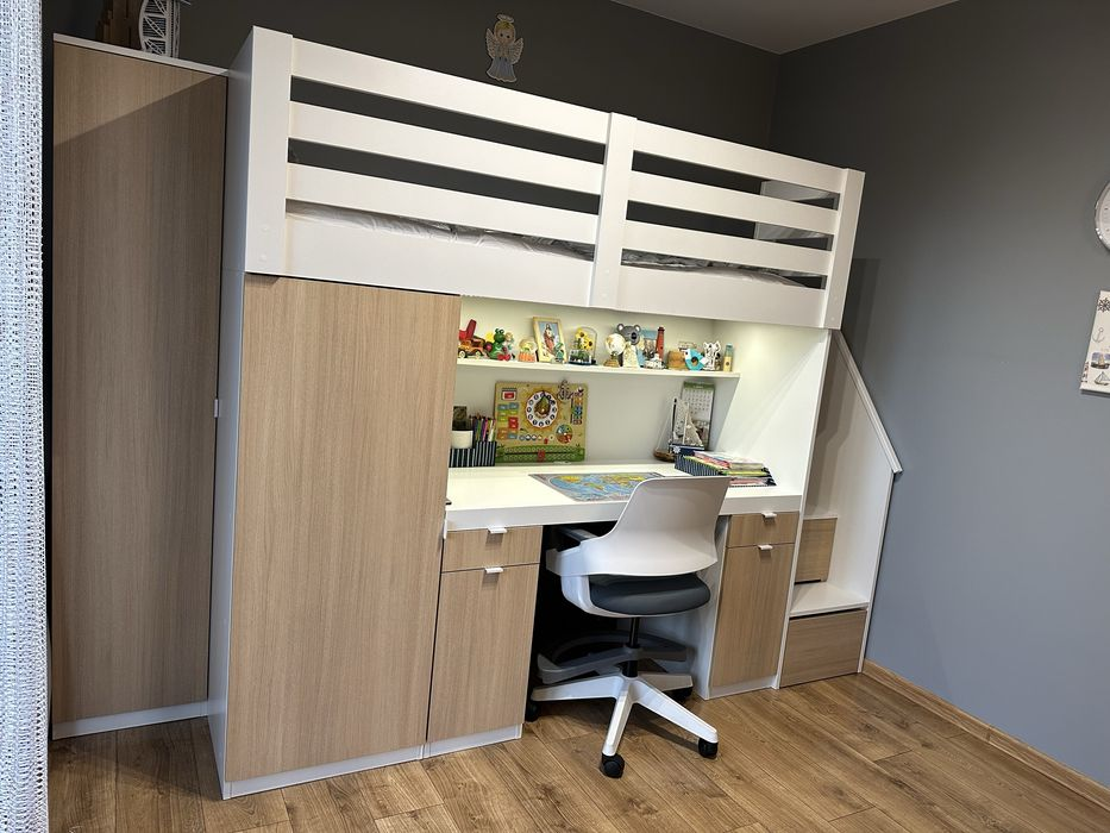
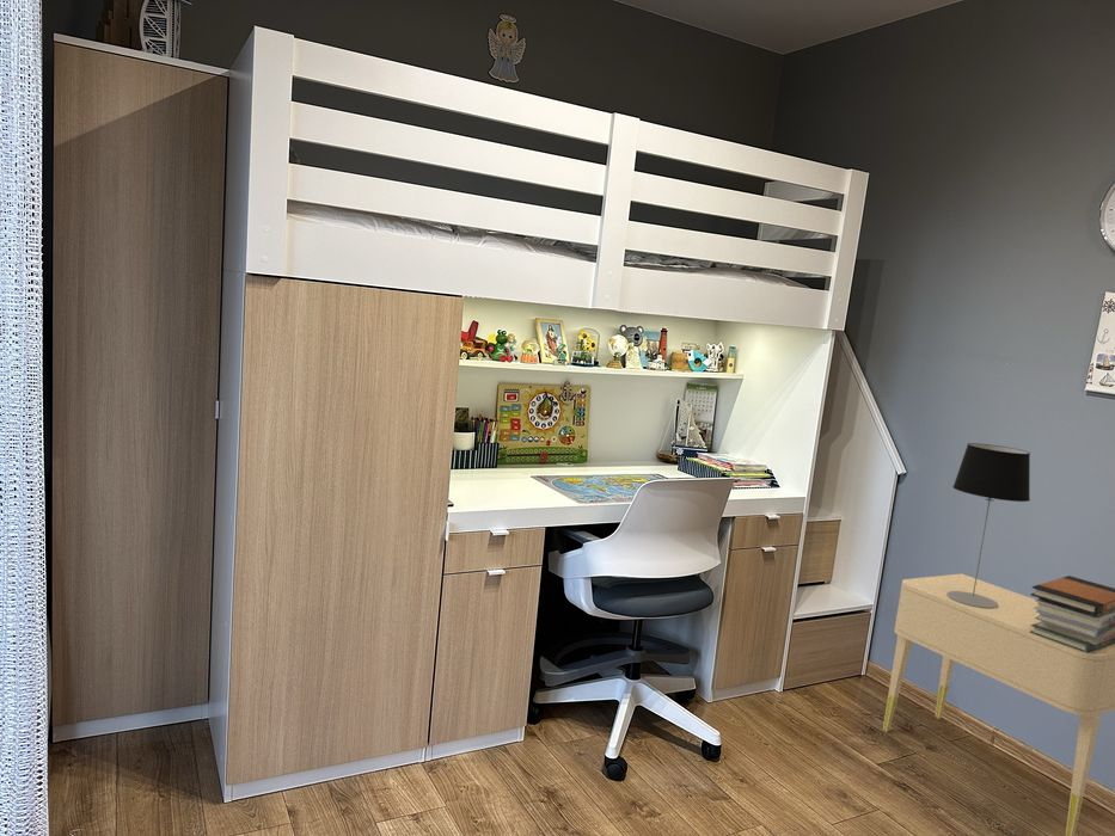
+ nightstand [882,572,1115,836]
+ book stack [1030,574,1115,653]
+ table lamp [946,442,1031,608]
